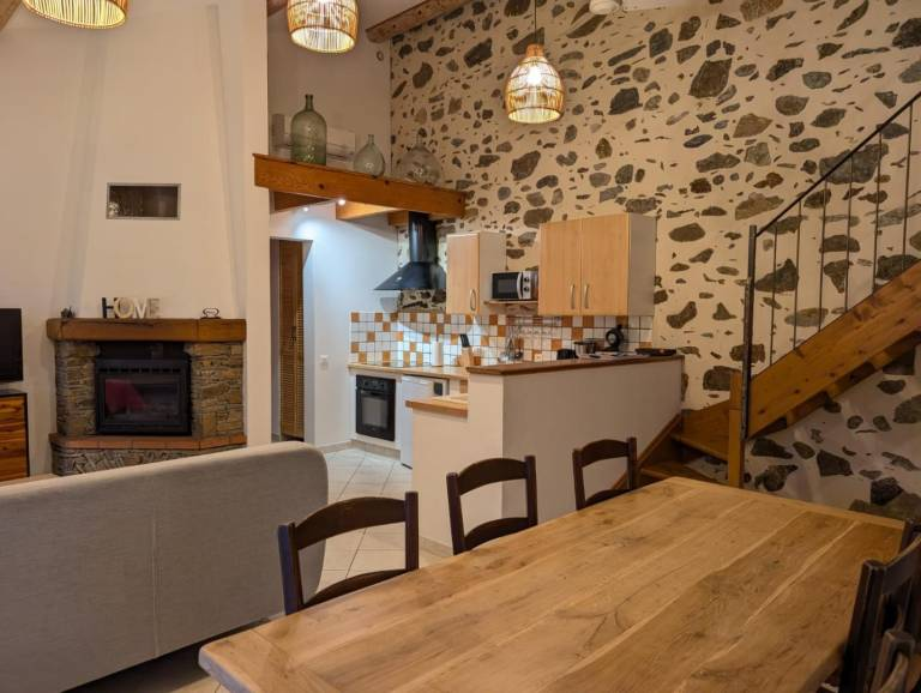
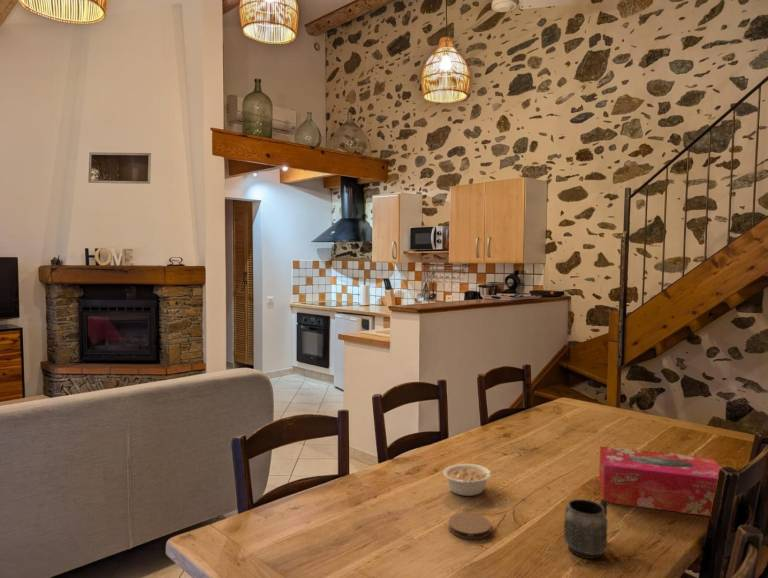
+ mug [563,498,609,560]
+ legume [442,463,503,497]
+ tissue box [598,445,721,517]
+ coaster [448,512,492,540]
